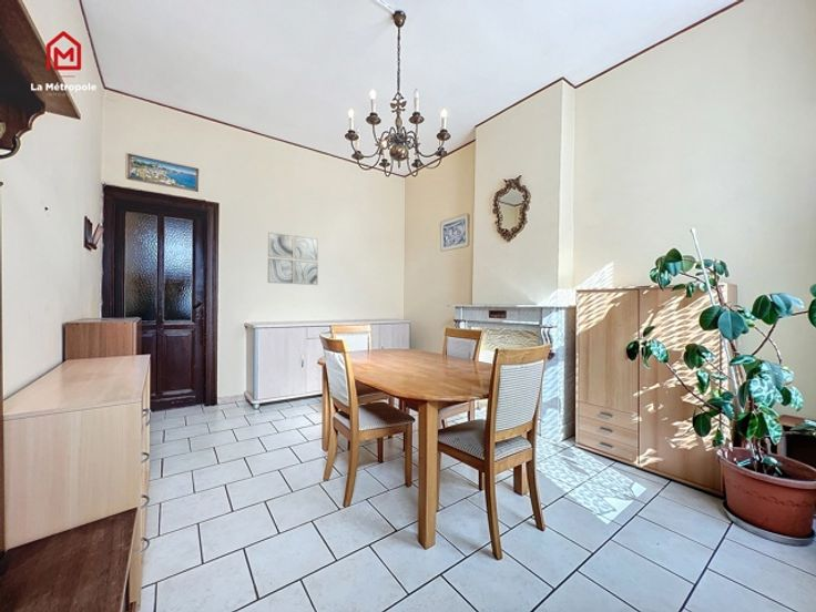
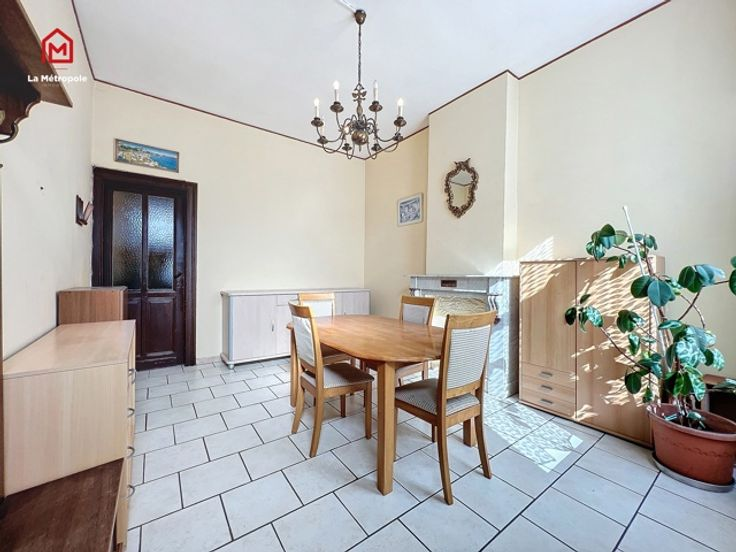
- wall art [267,231,319,286]
